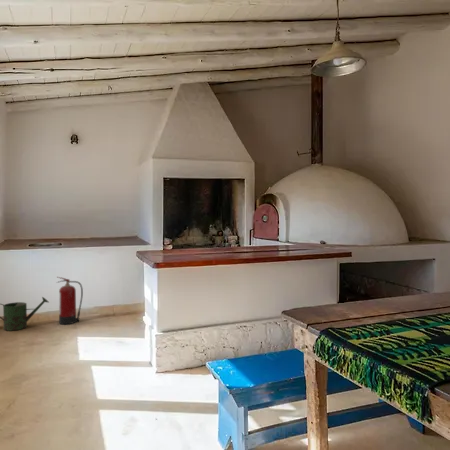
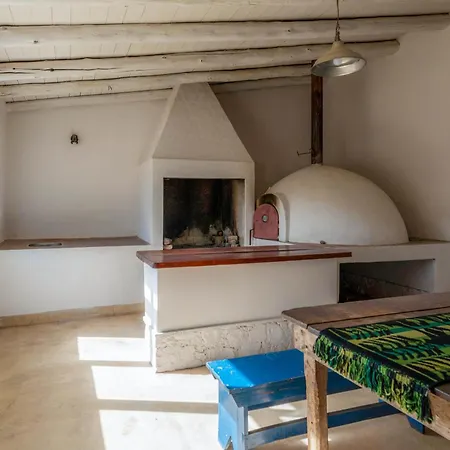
- watering can [0,296,49,332]
- fire extinguisher [55,276,84,325]
